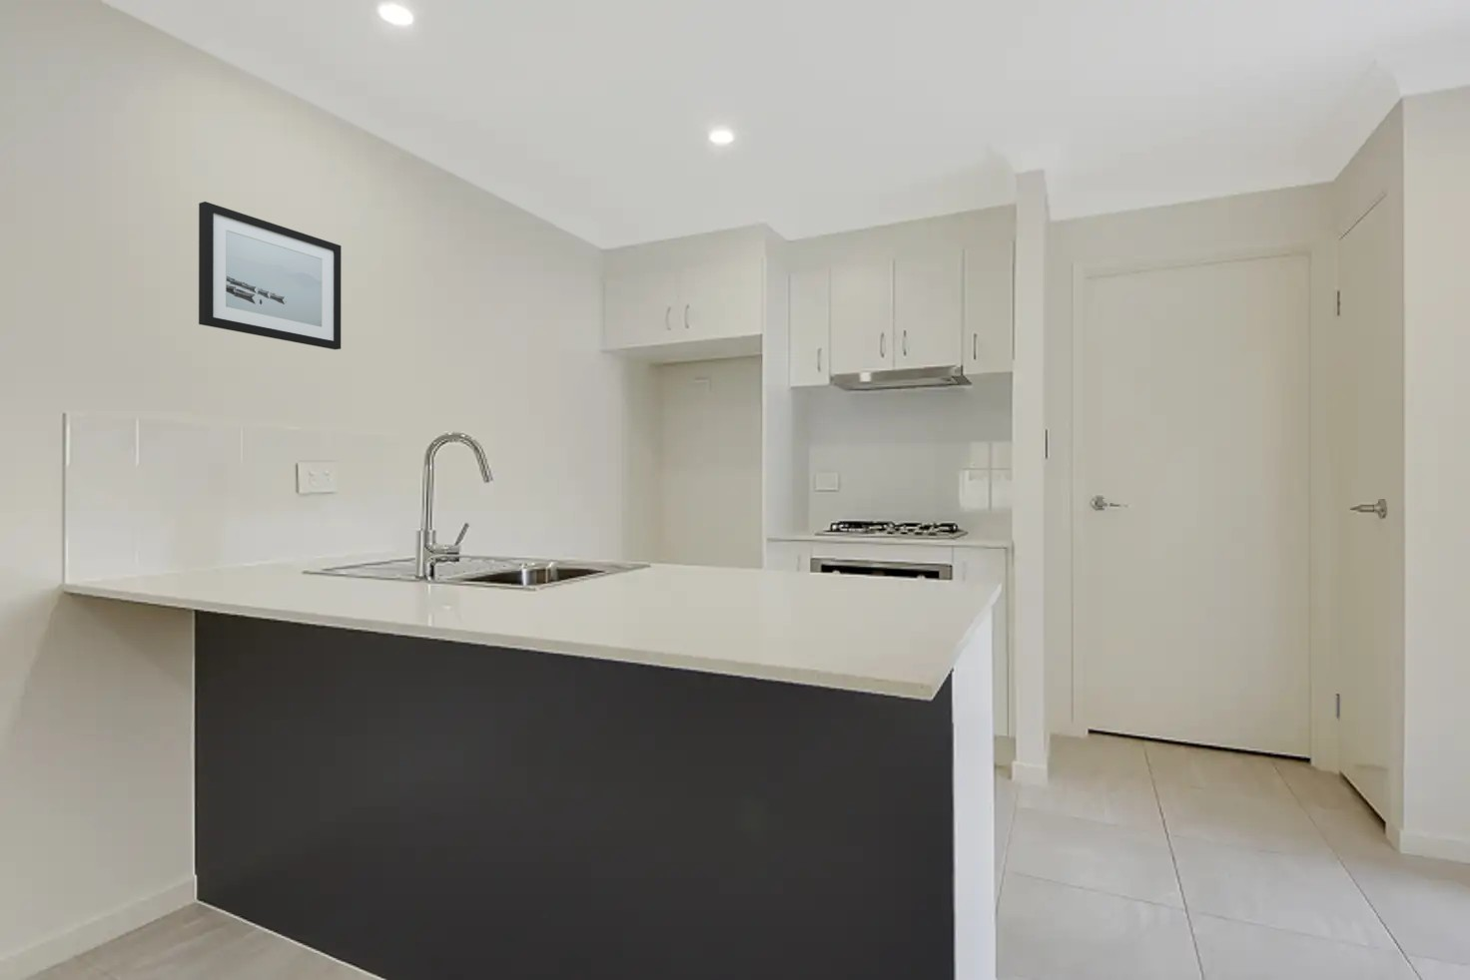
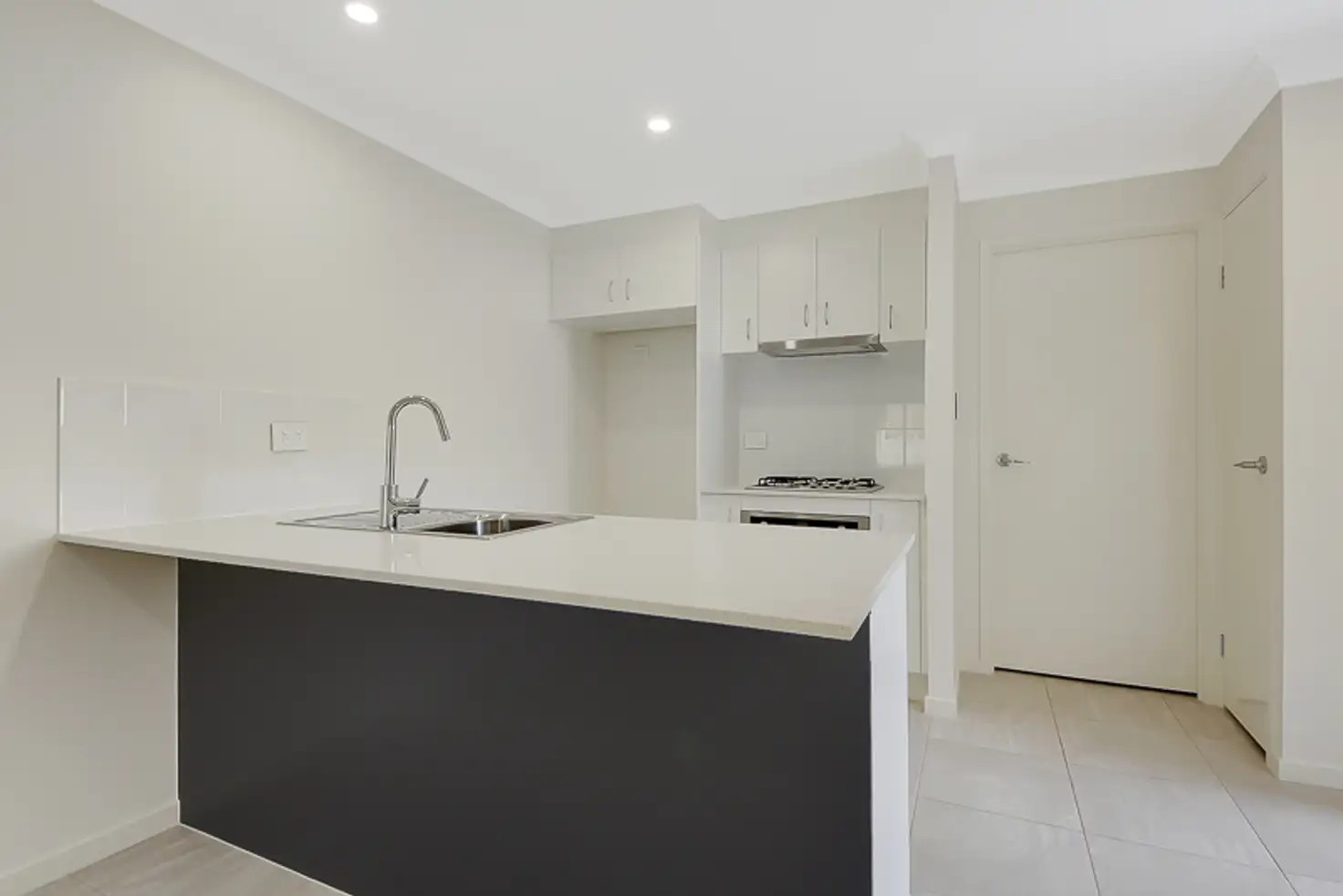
- wall art [198,200,343,350]
